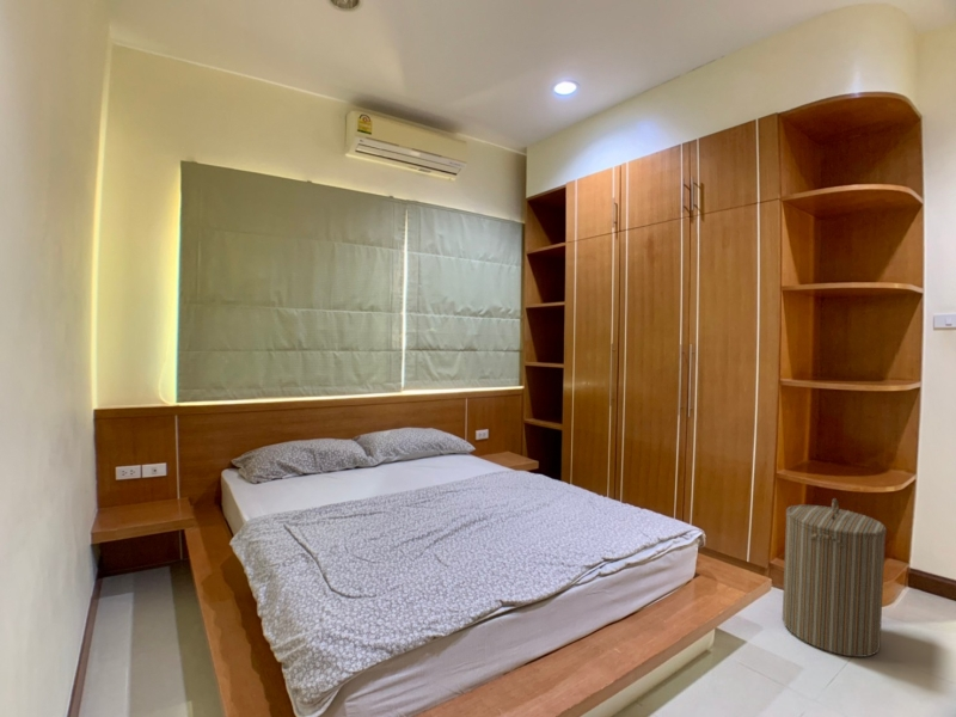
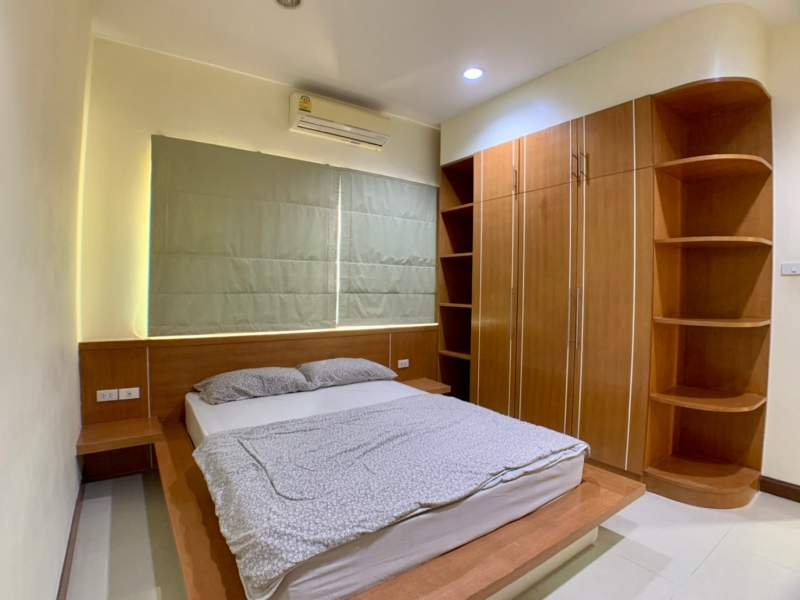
- laundry hamper [782,497,888,658]
